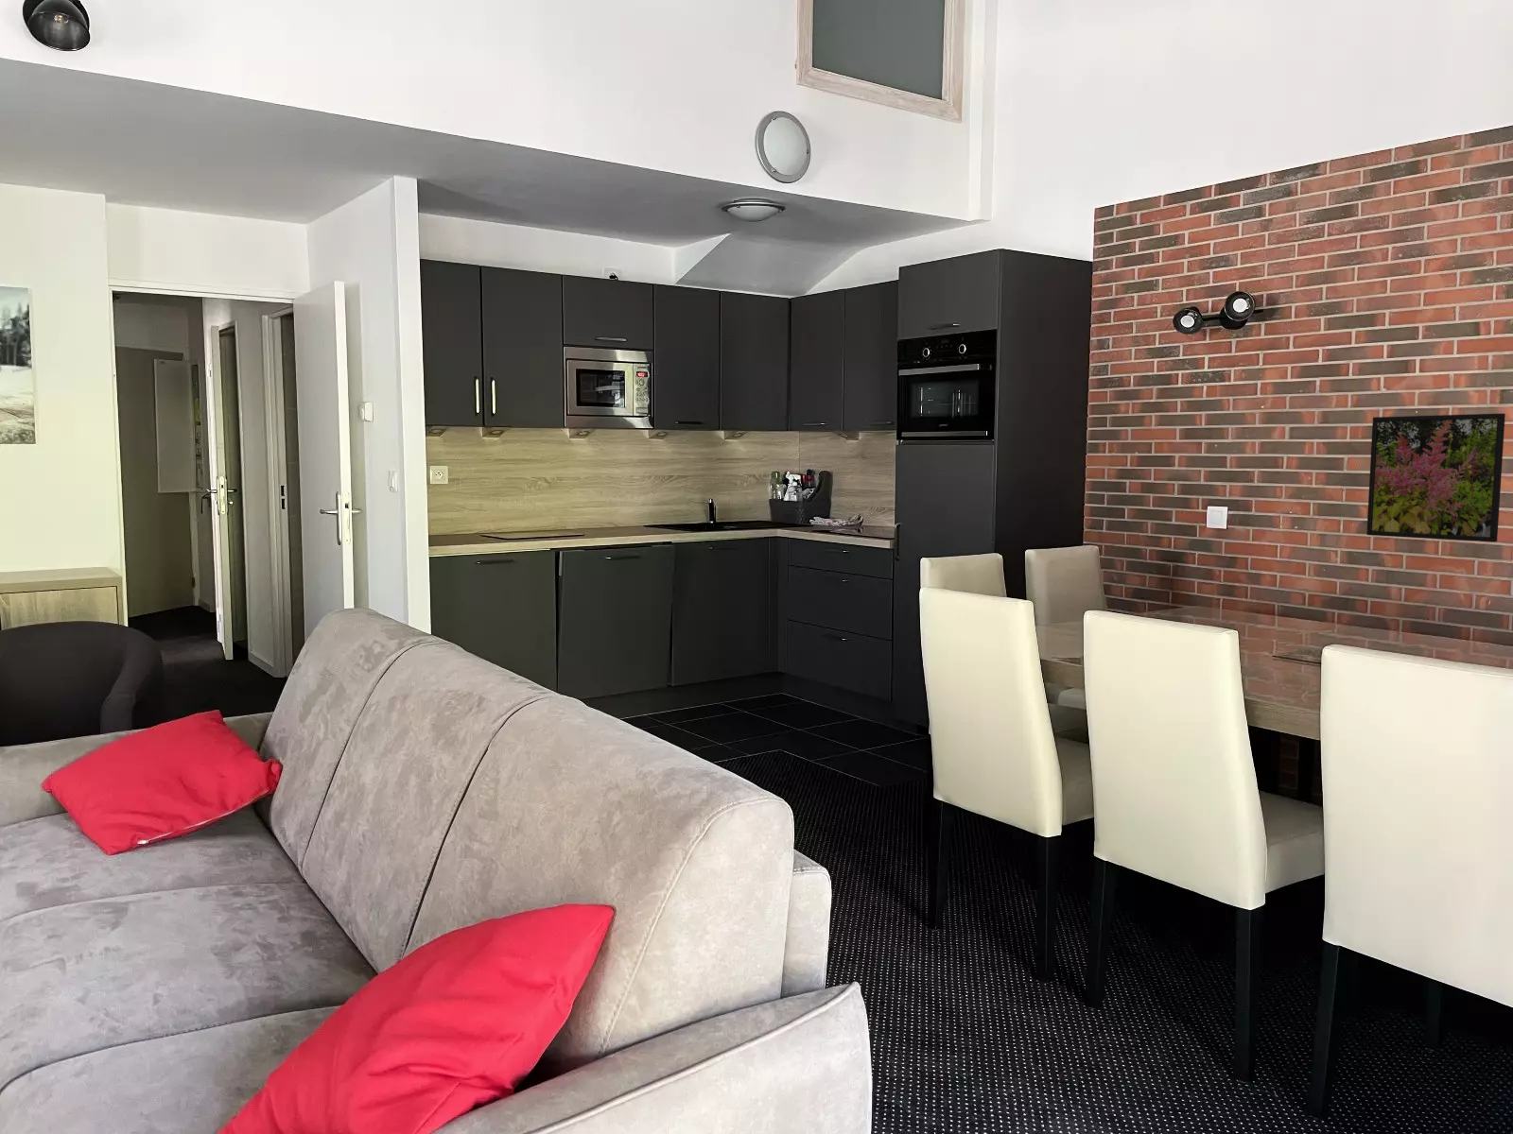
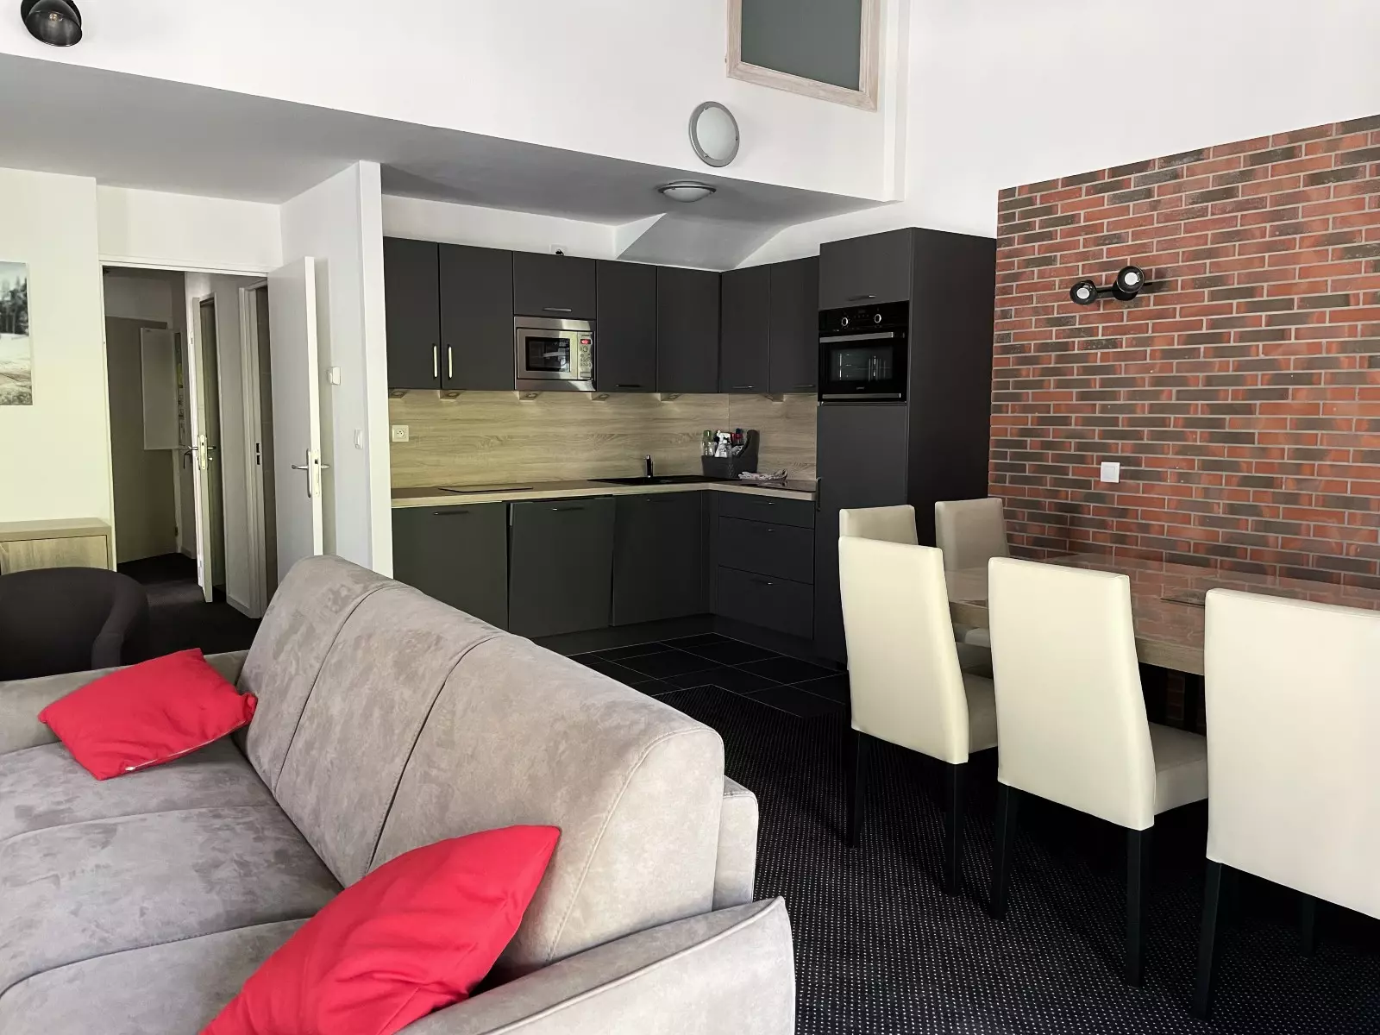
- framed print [1365,412,1506,543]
